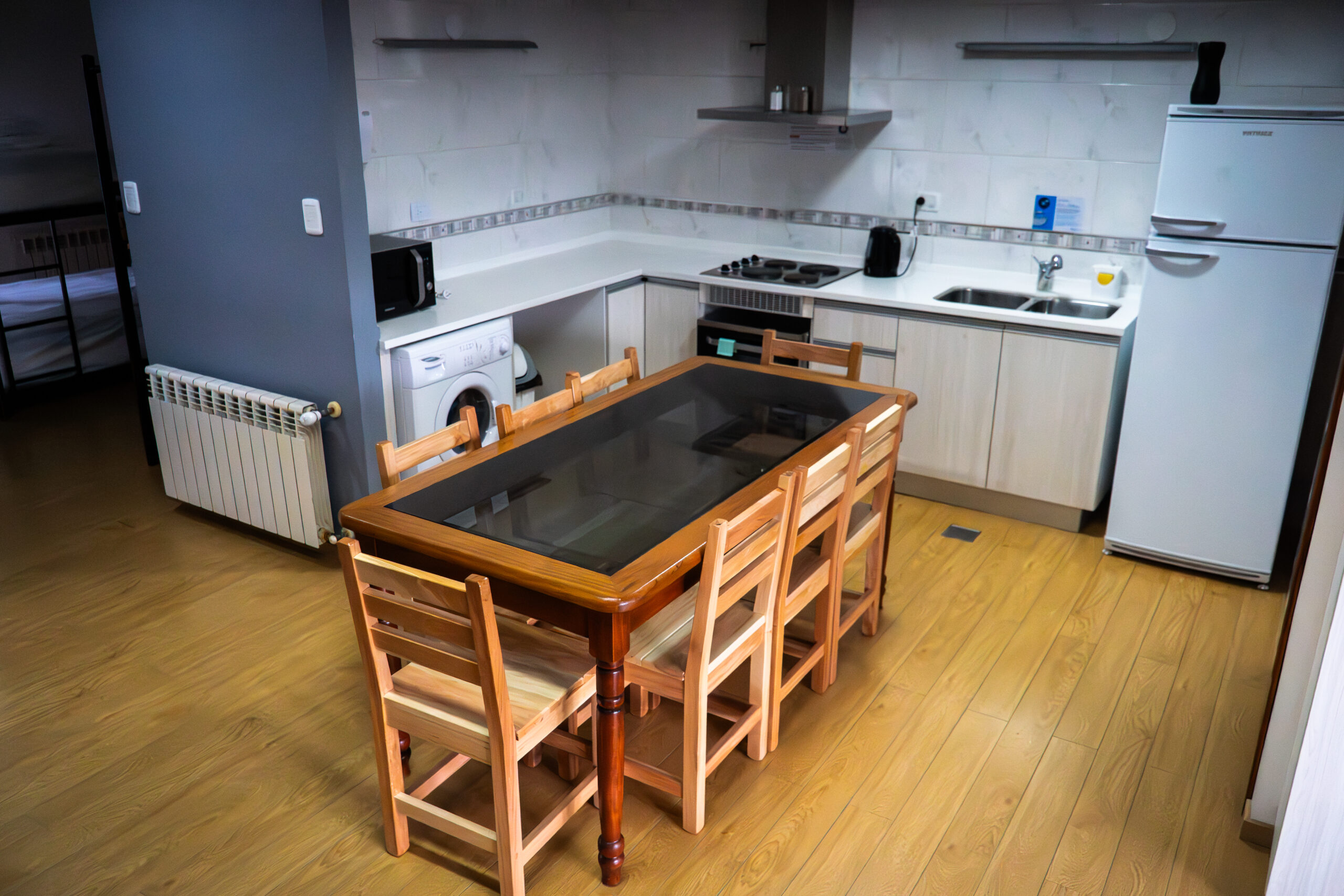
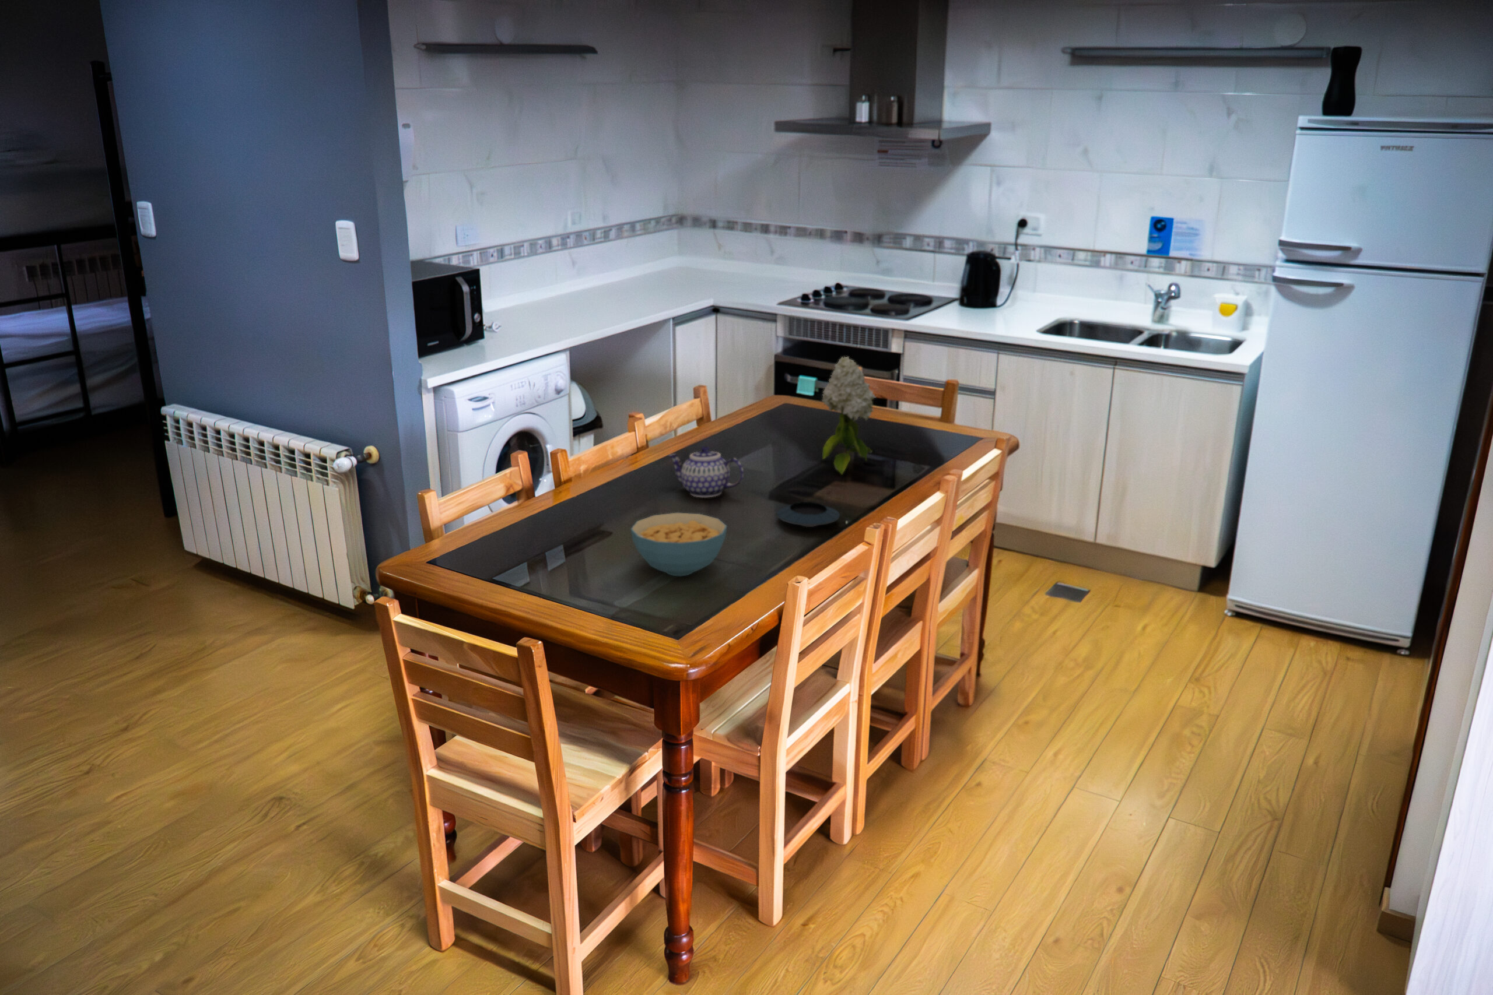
+ teapot [668,445,744,498]
+ cereal bowl [630,512,728,577]
+ flower [821,355,878,475]
+ saucer [776,501,841,527]
